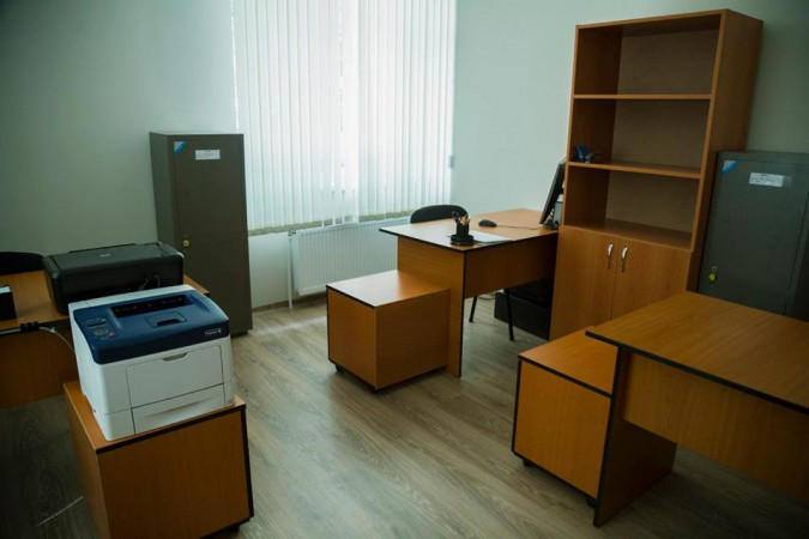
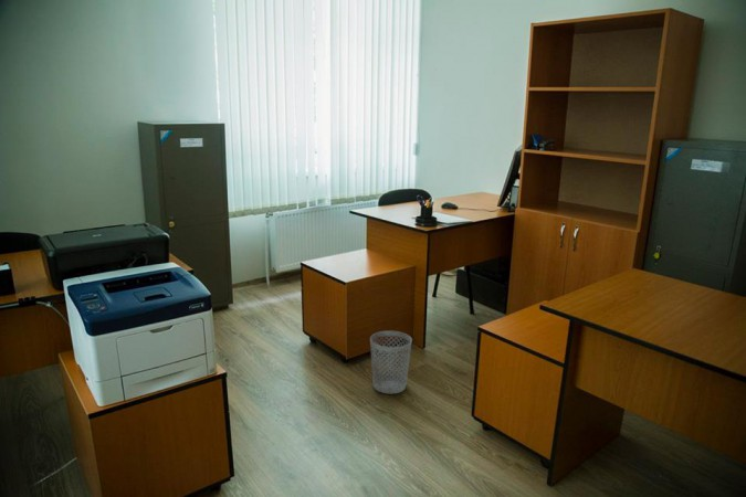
+ wastebasket [369,330,413,395]
